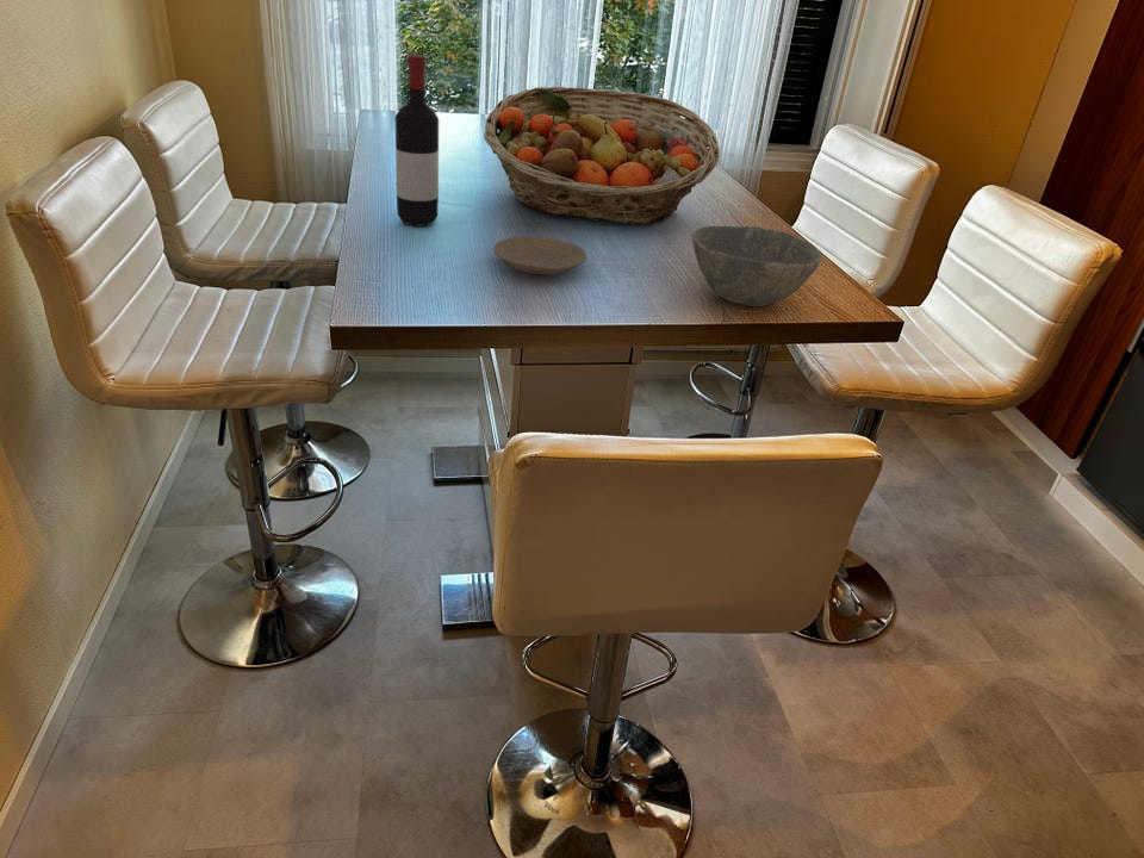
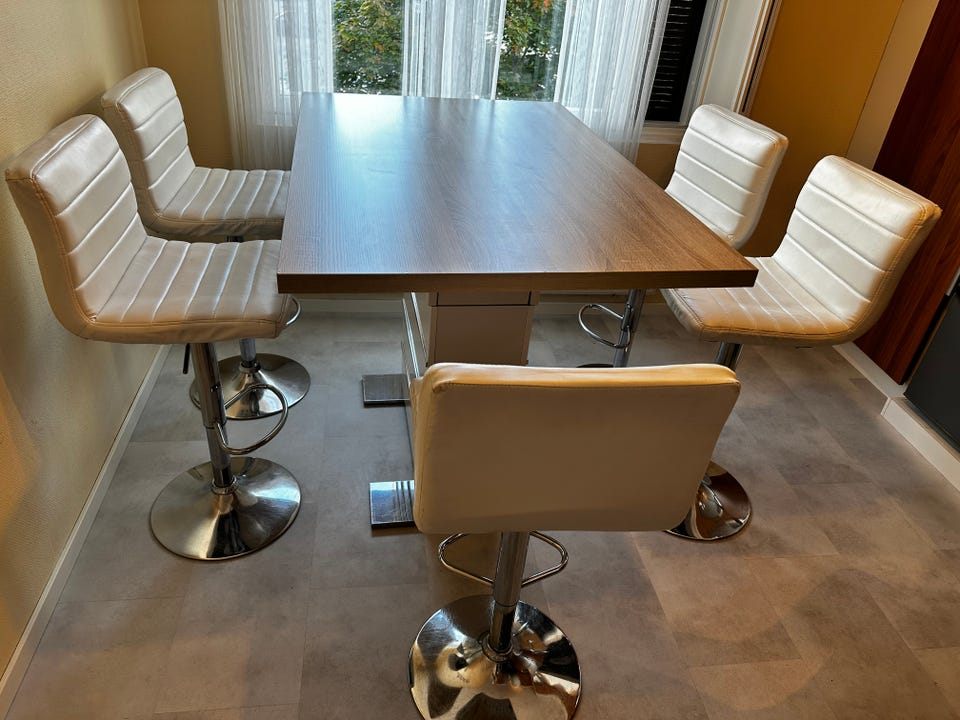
- fruit basket [483,86,720,225]
- bowl [690,225,823,307]
- wine bottle [394,54,440,228]
- plate [492,236,587,275]
